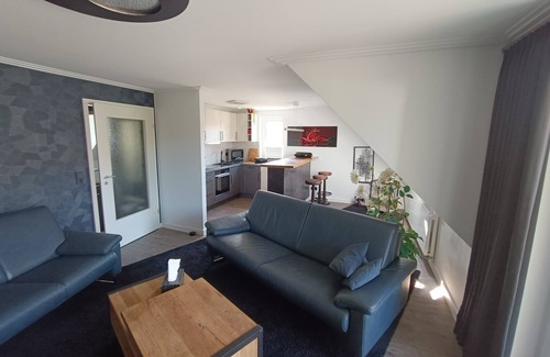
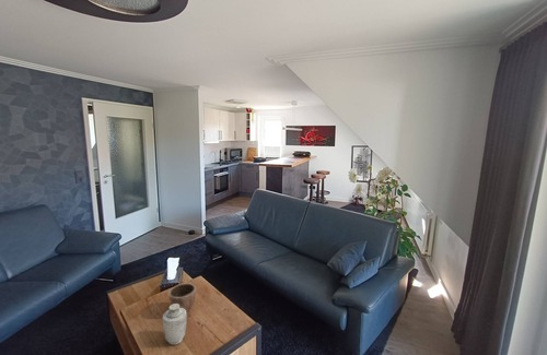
+ decorative bowl [168,282,197,313]
+ vase [161,304,188,346]
